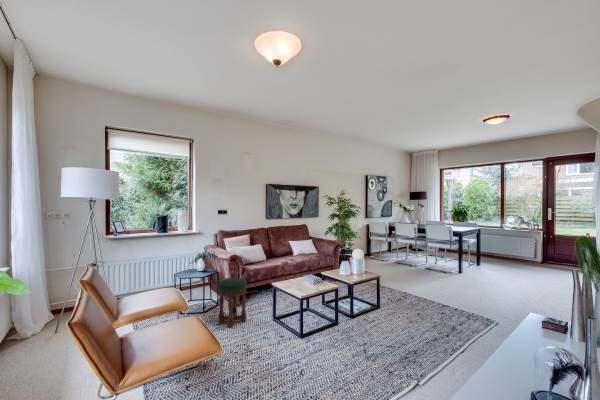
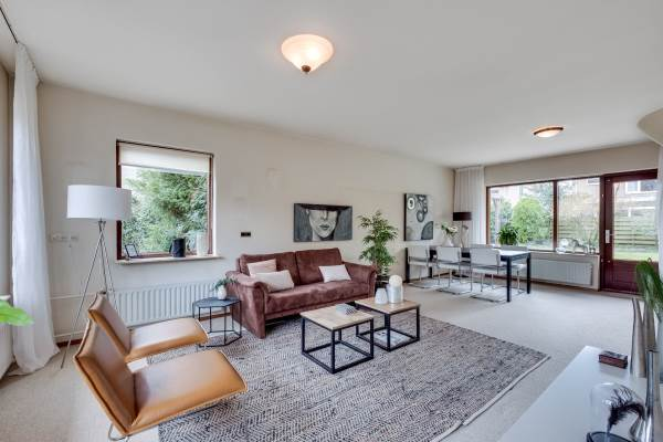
- stool [217,277,248,329]
